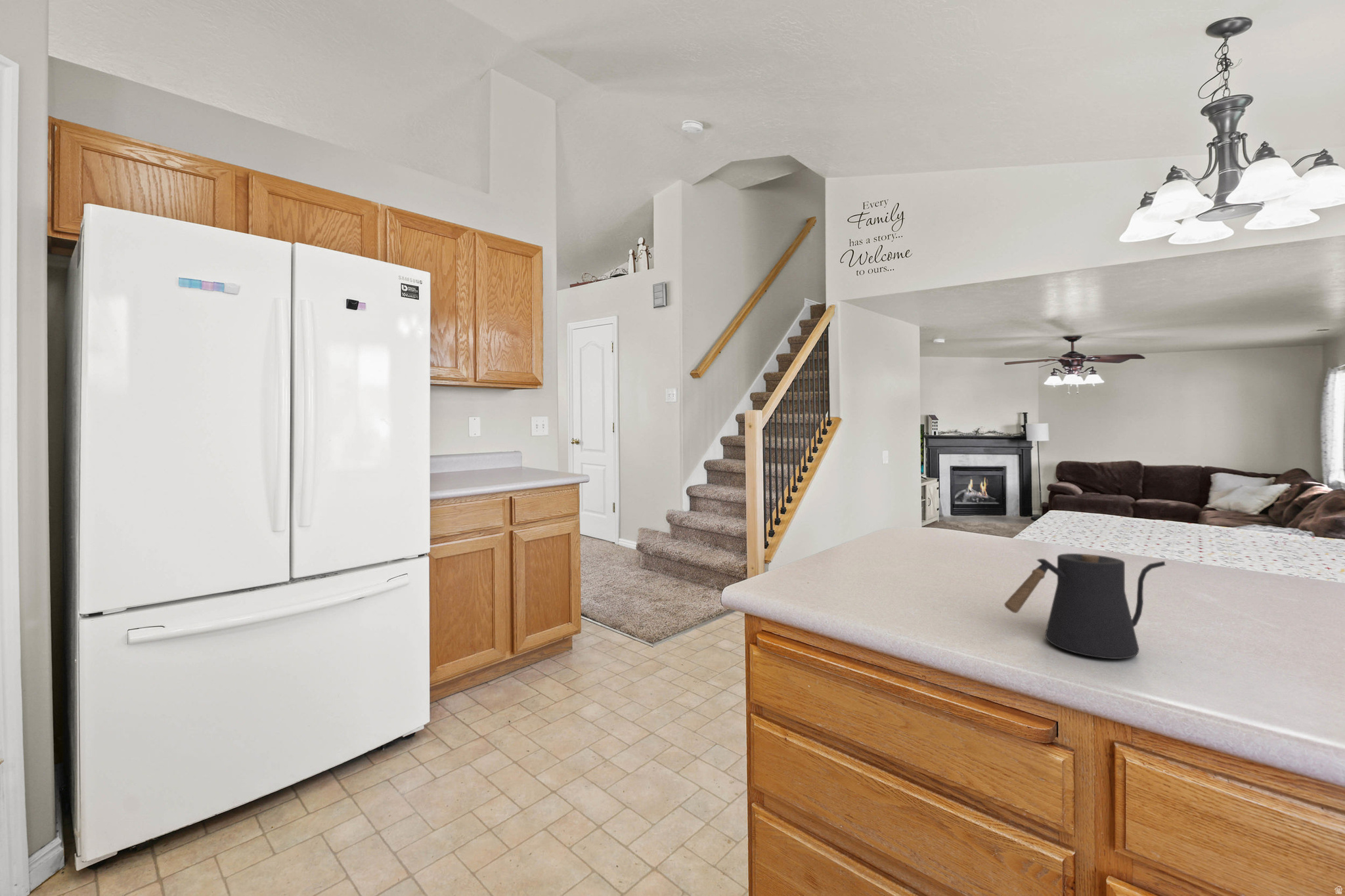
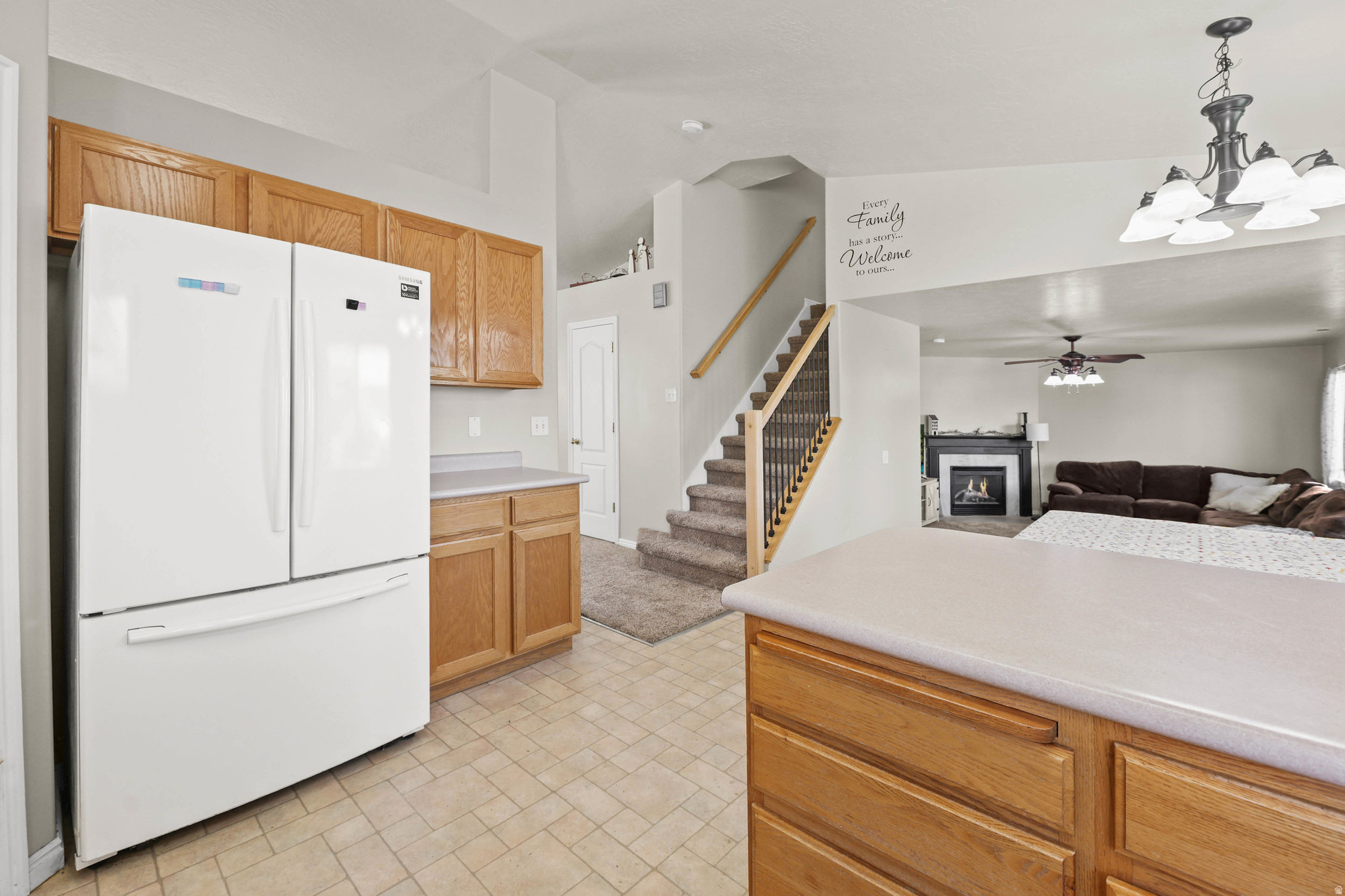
- kettle [1003,553,1166,660]
